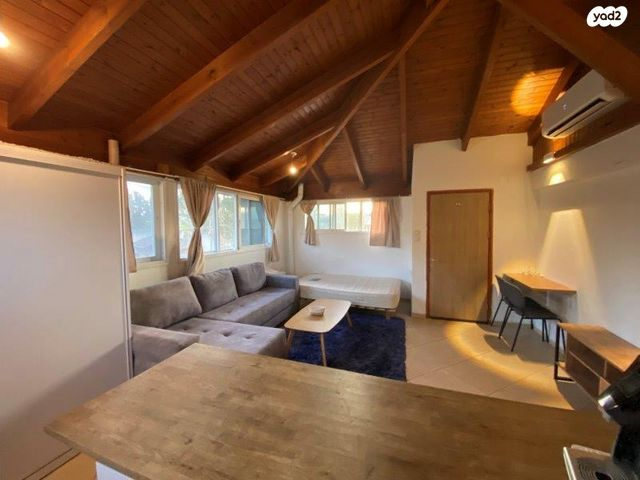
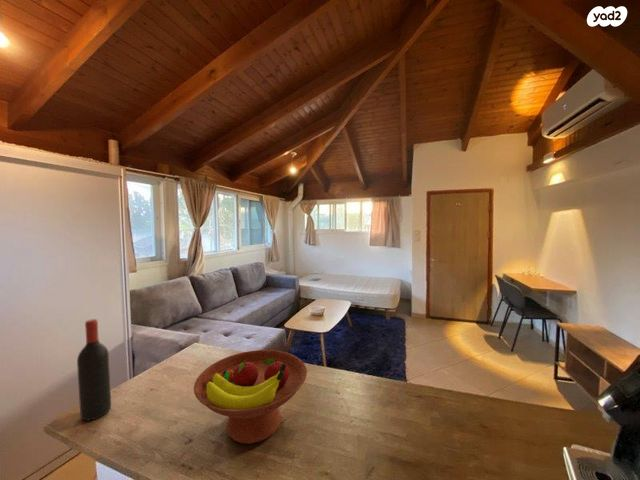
+ fruit bowl [193,349,308,445]
+ wine bottle [76,318,112,422]
